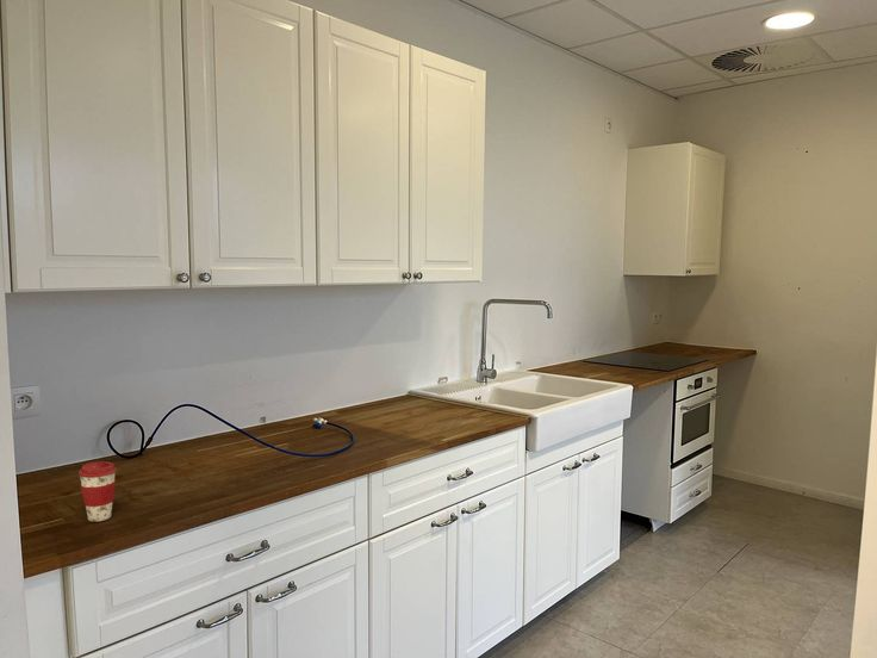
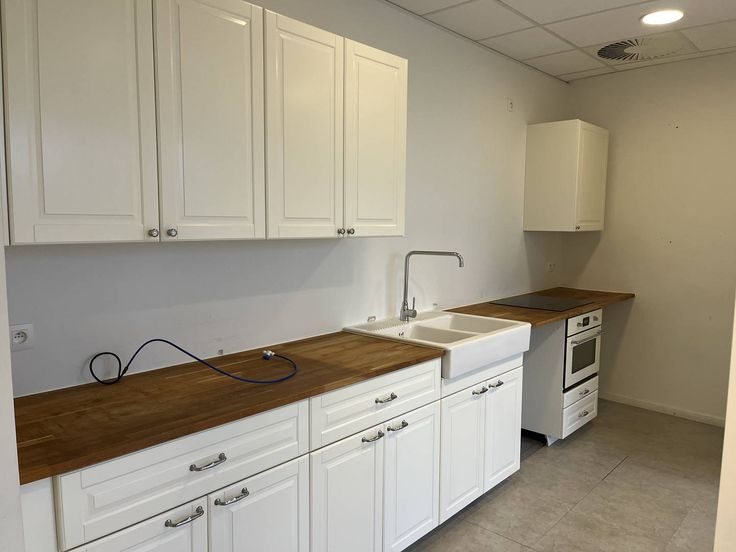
- coffee cup [77,460,118,523]
